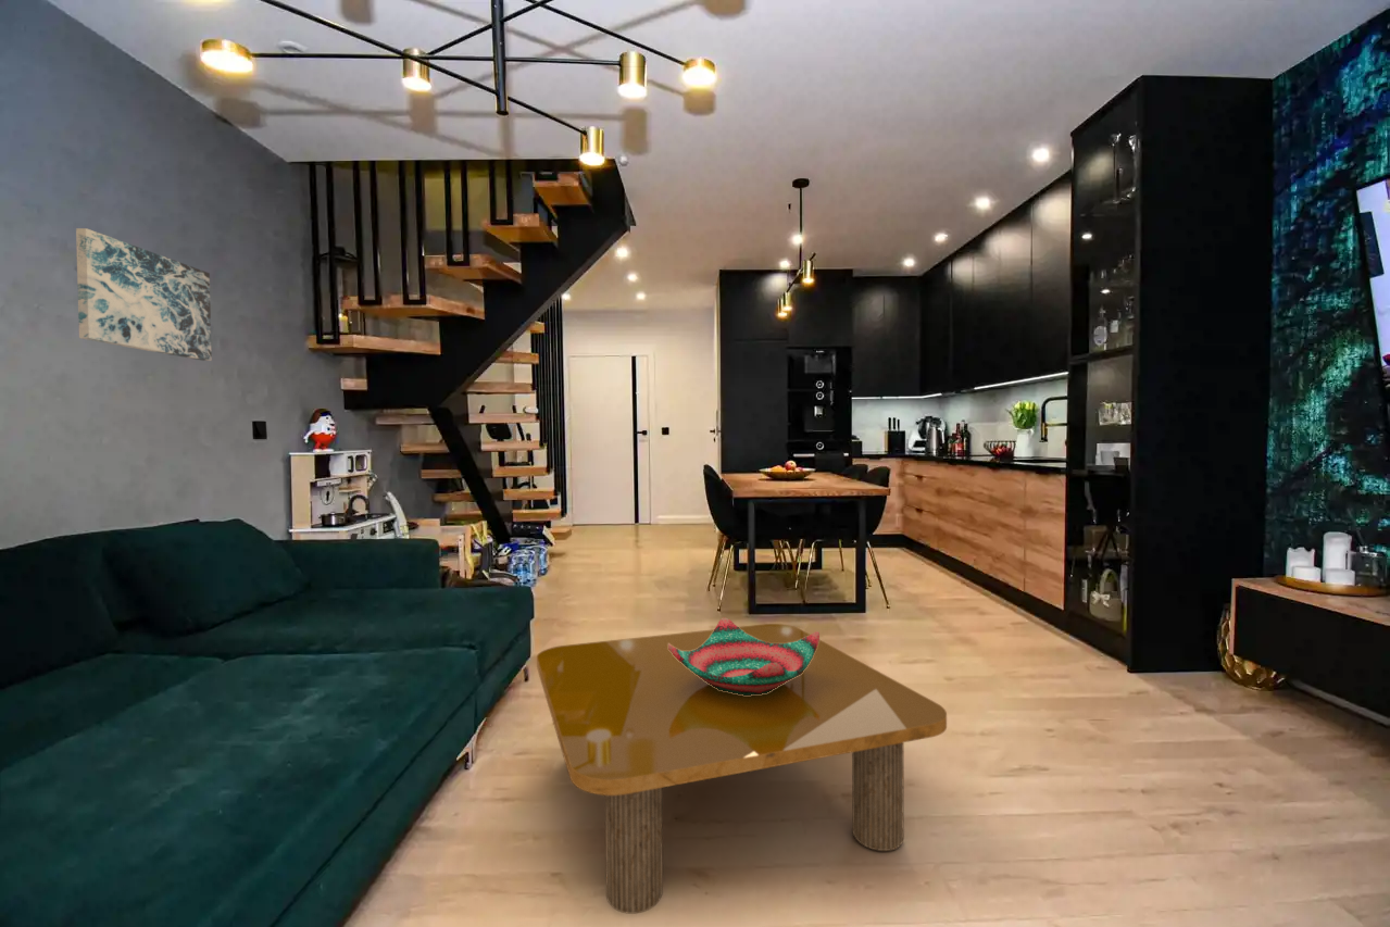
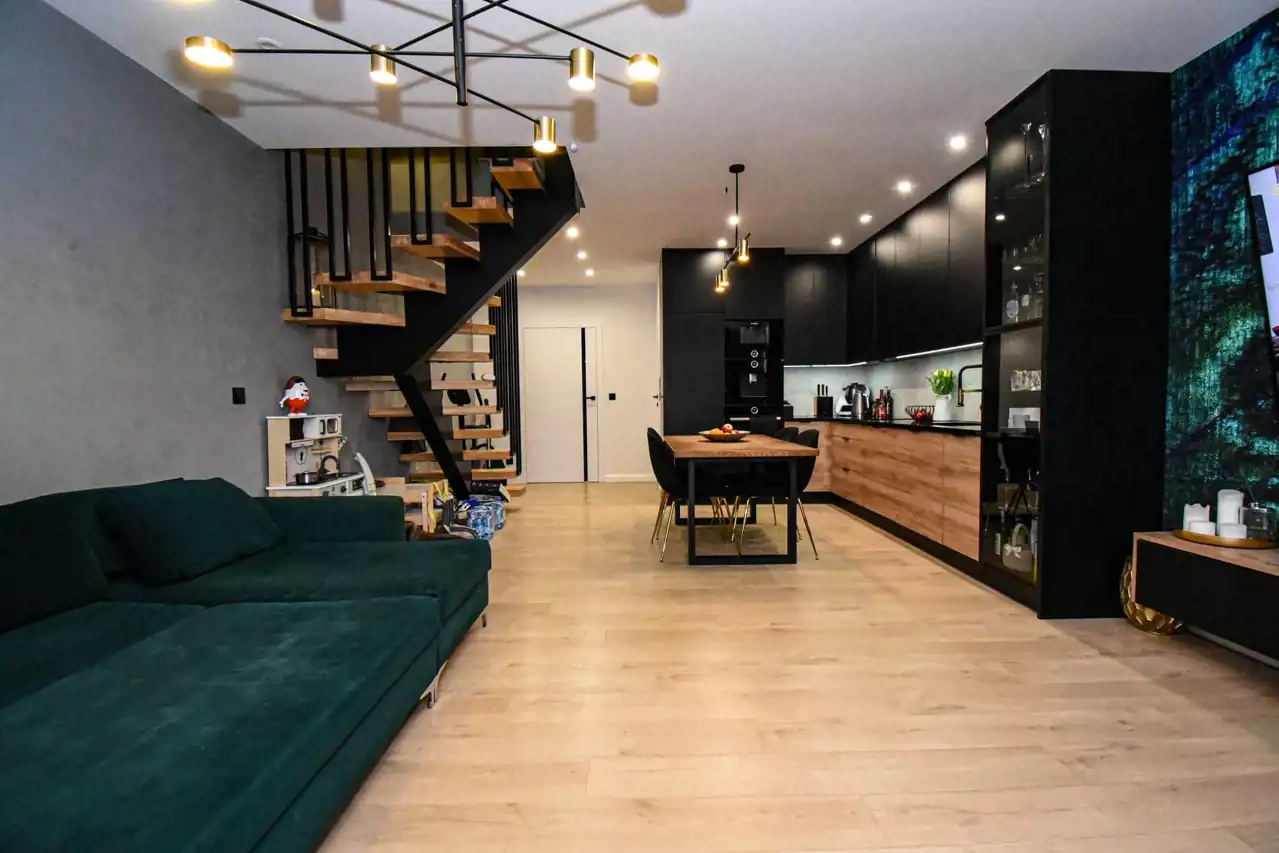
- wall art [75,227,213,362]
- decorative bowl [668,616,821,696]
- coffee table [536,623,948,915]
